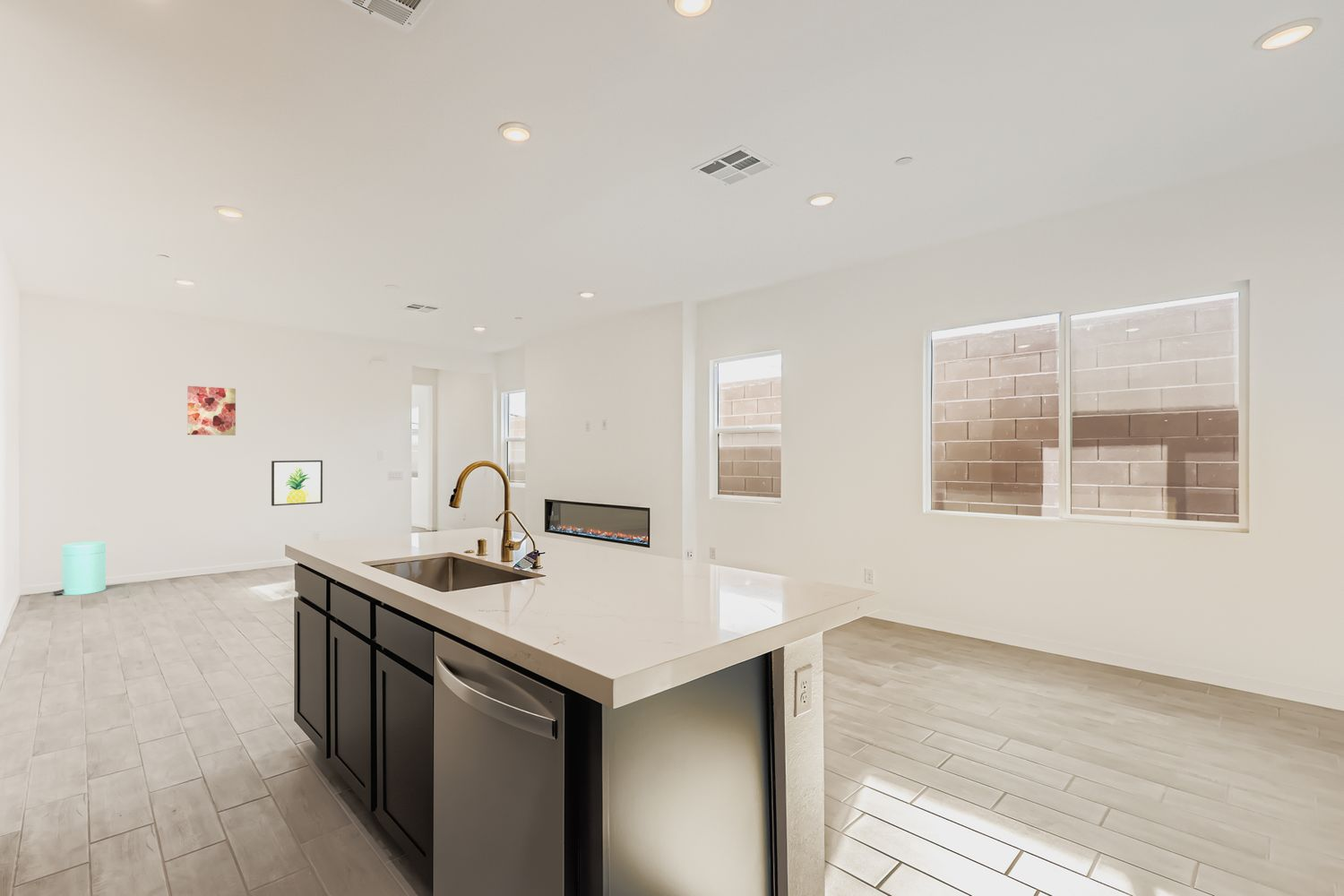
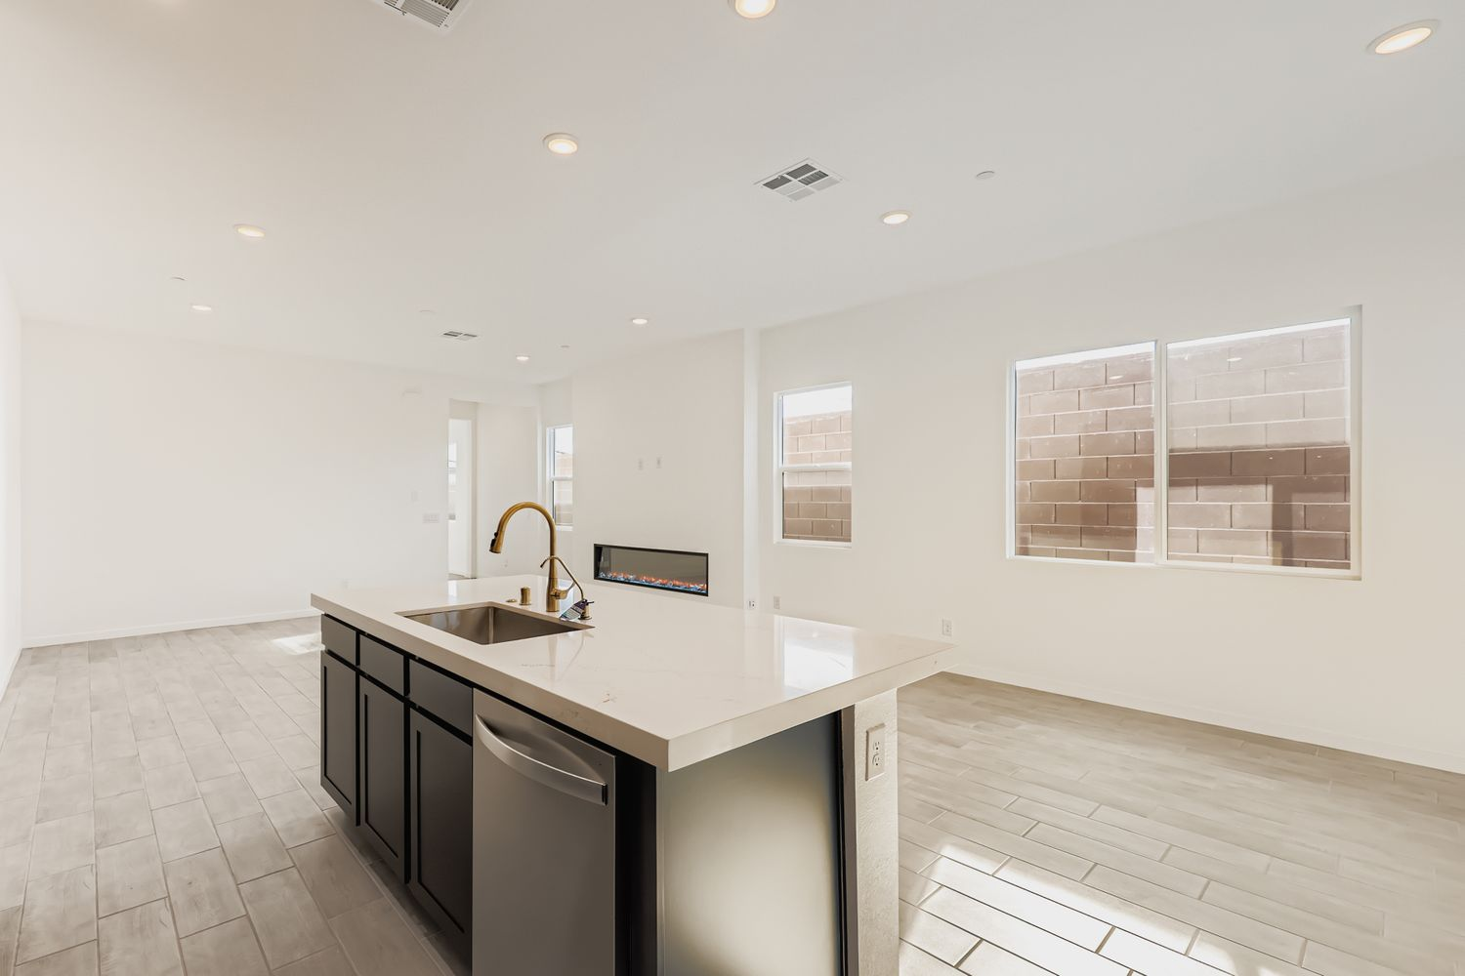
- wall art [271,460,323,507]
- trash can [53,540,107,596]
- wall art [186,385,237,436]
